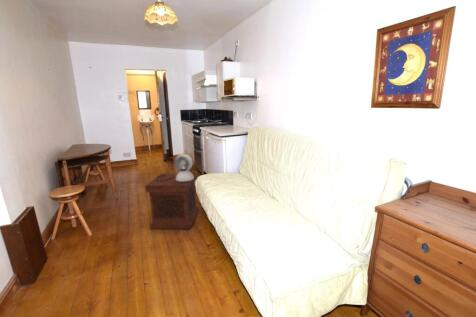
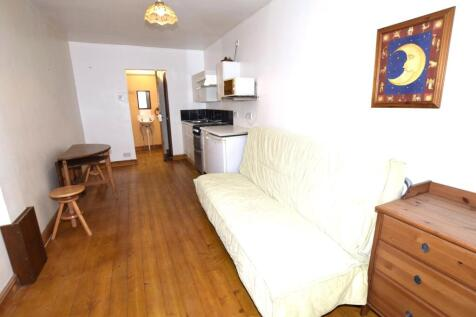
- table lamp [157,153,194,183]
- side table [144,173,200,230]
